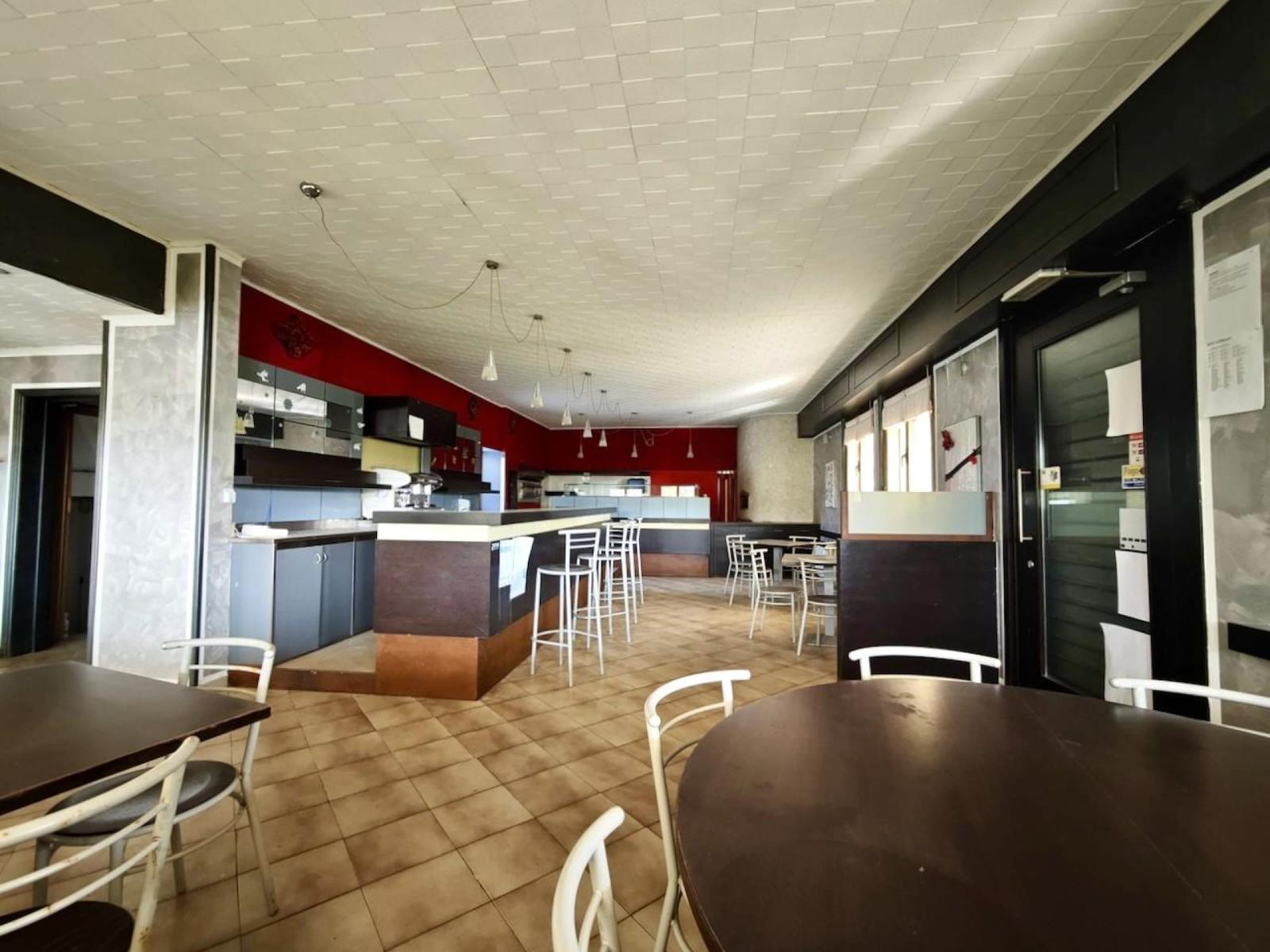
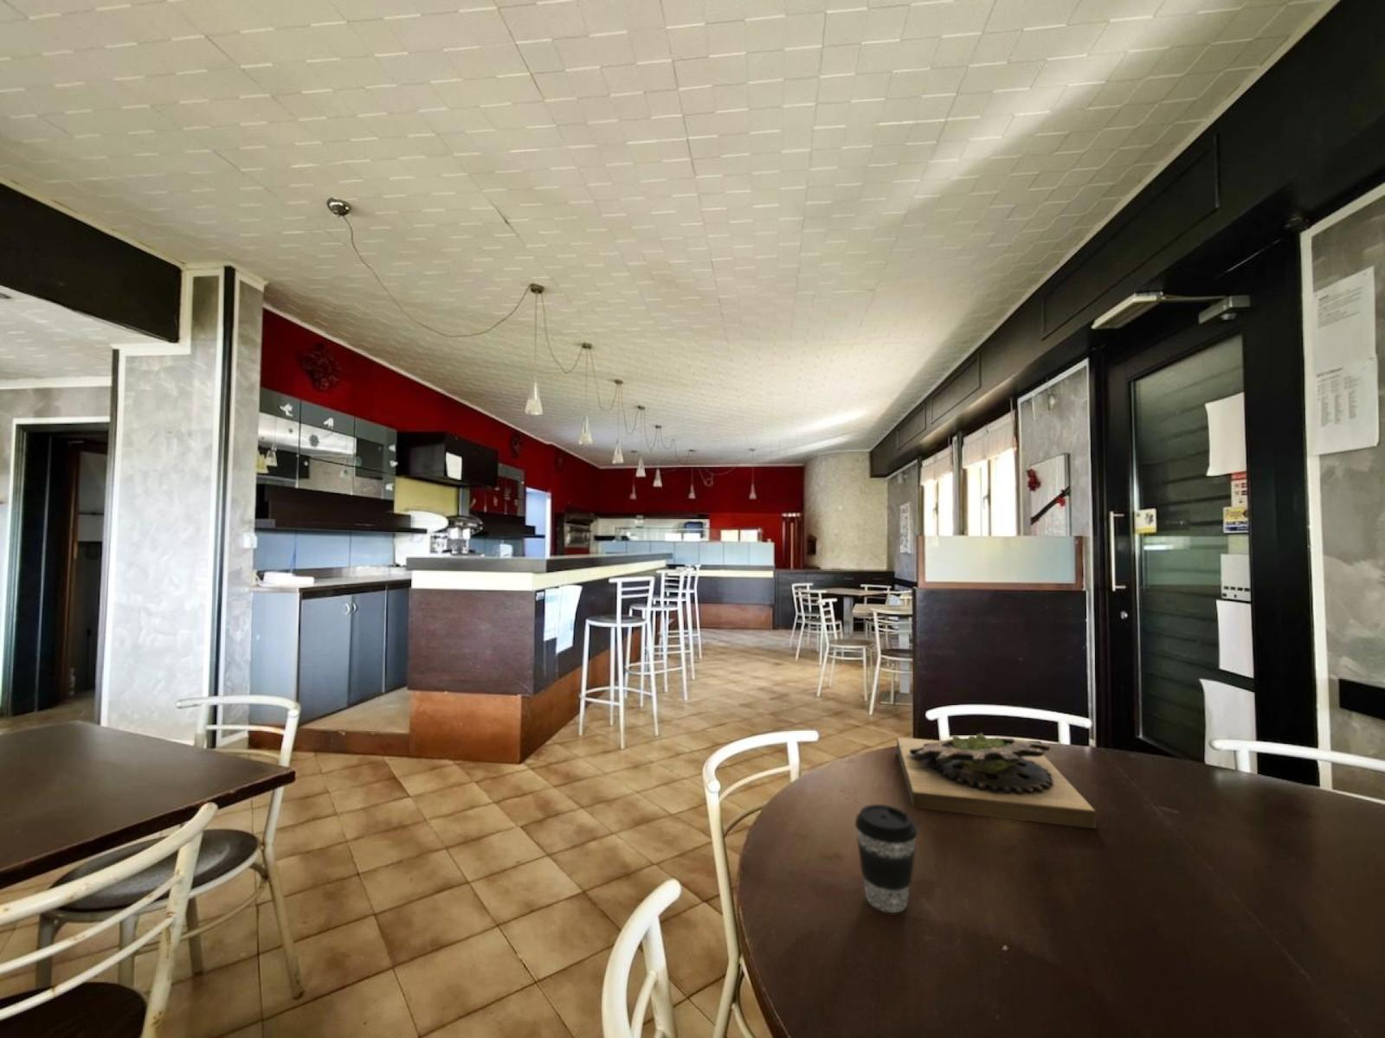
+ succulent planter [896,732,1097,830]
+ coffee cup [854,804,918,914]
